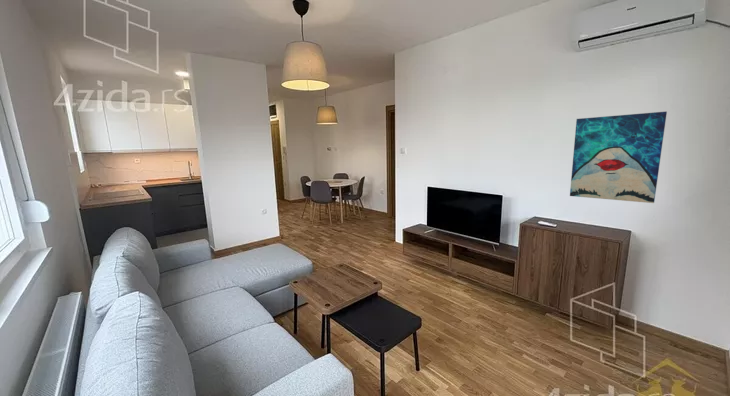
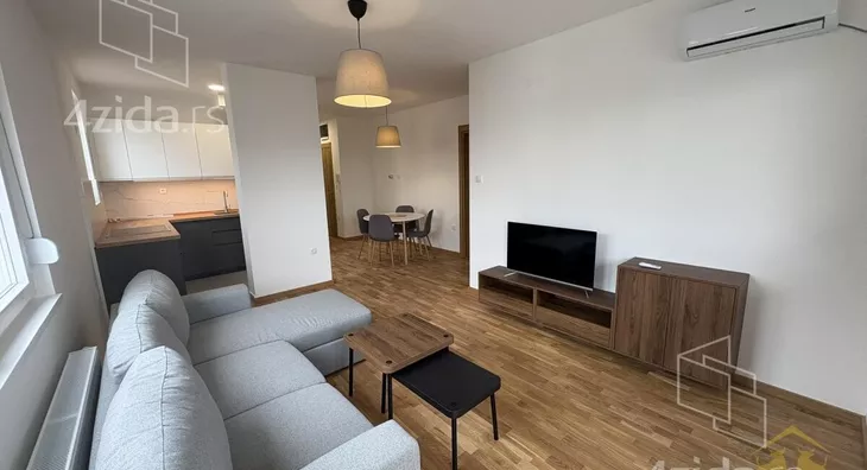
- wall art [569,111,668,204]
